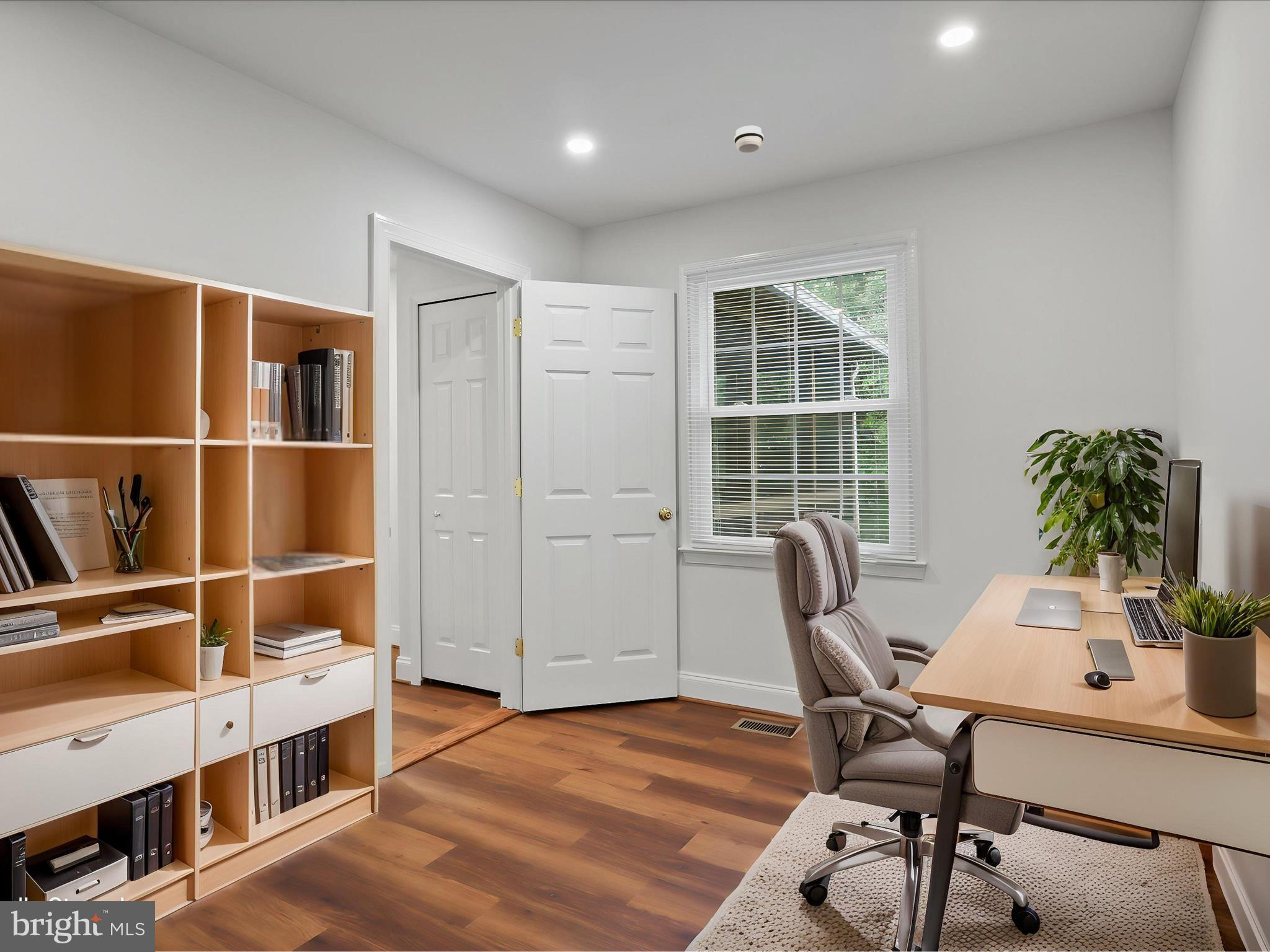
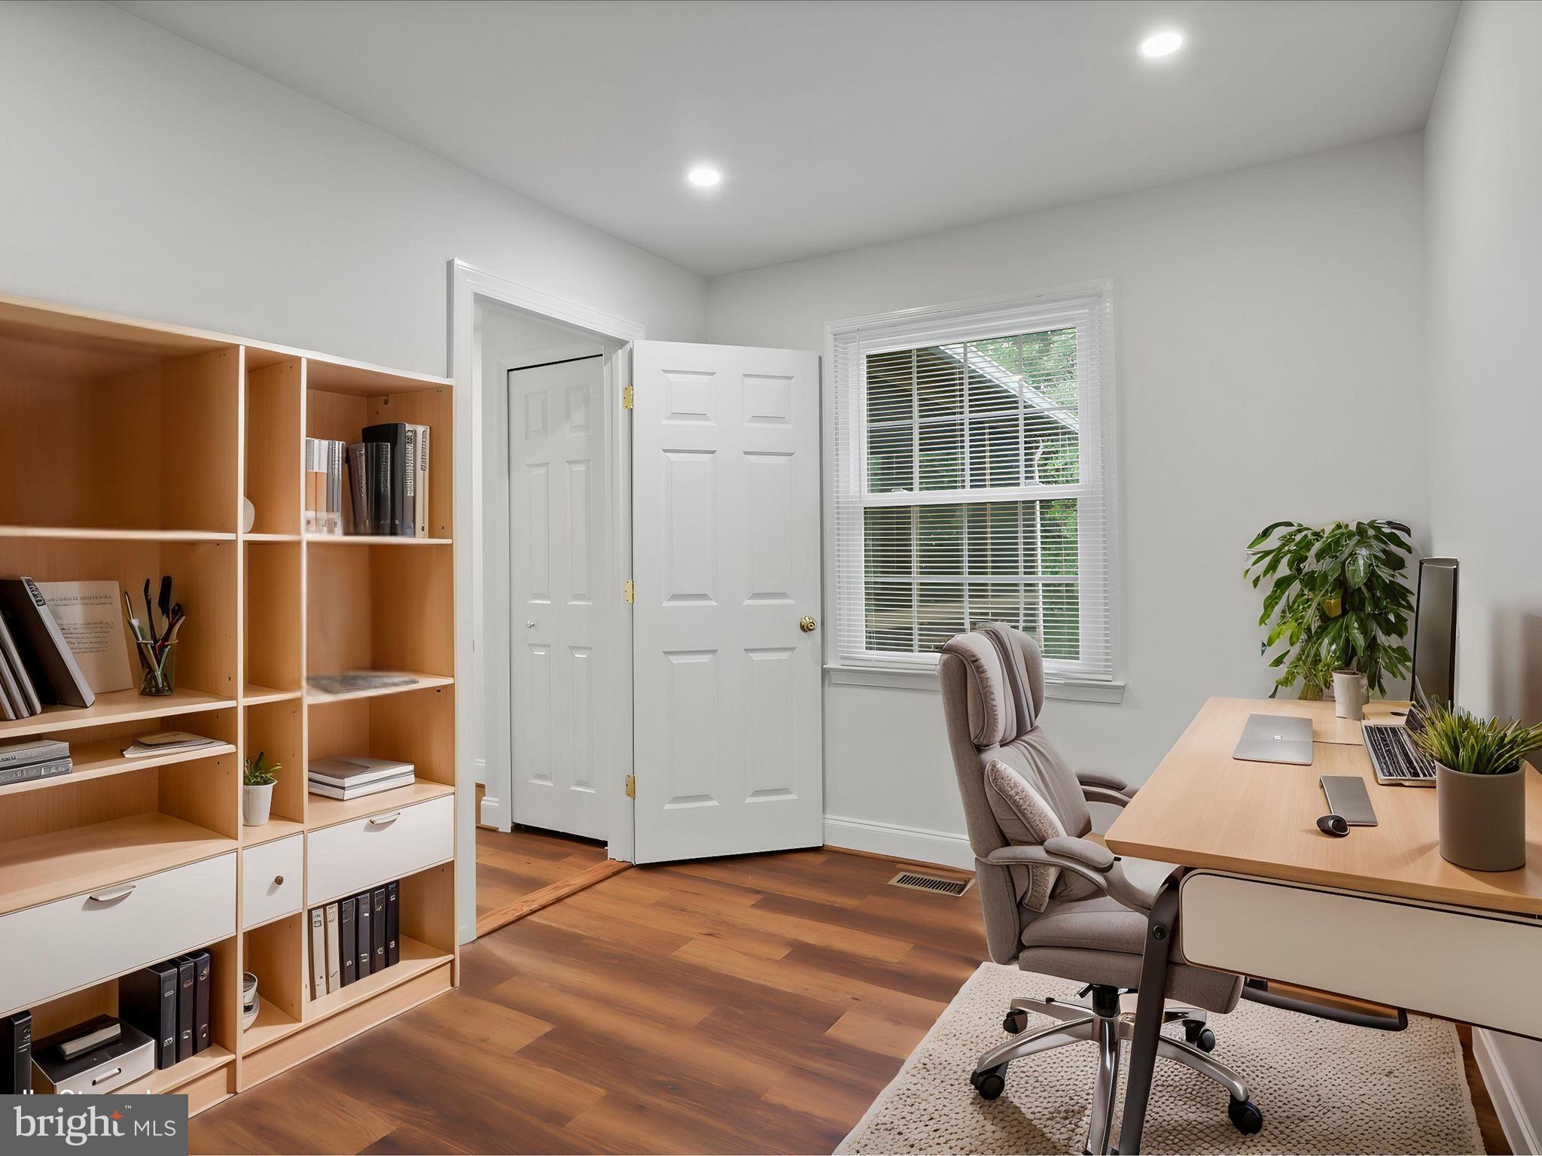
- smoke detector [734,125,764,153]
